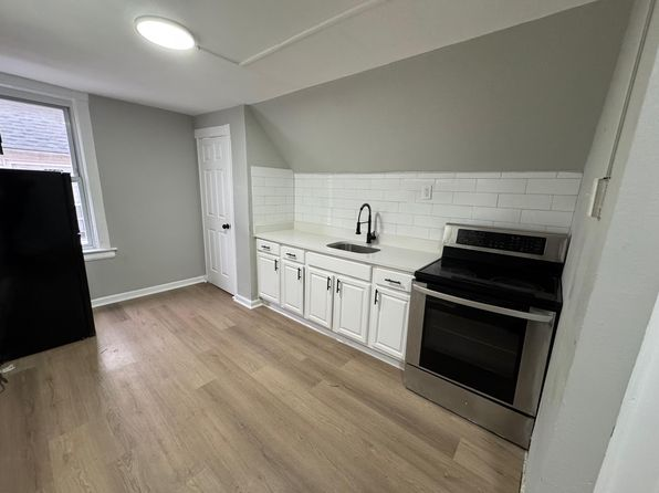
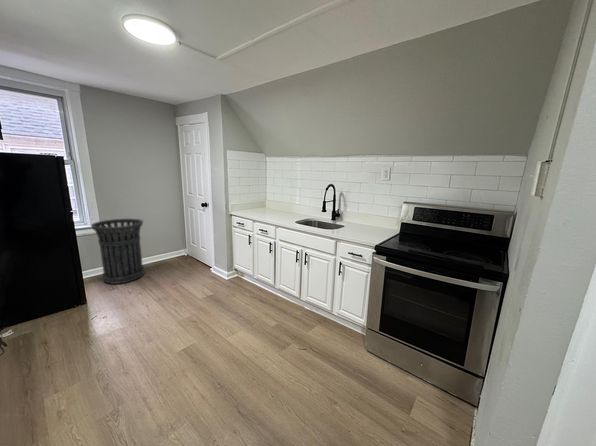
+ trash can [90,218,146,285]
